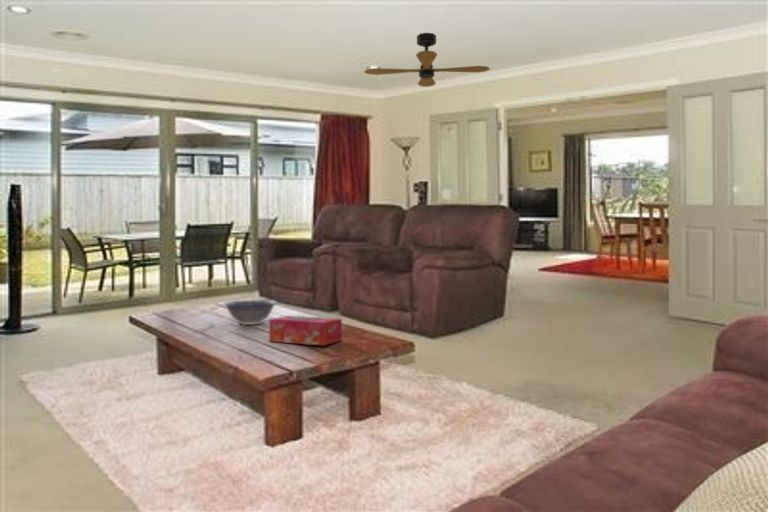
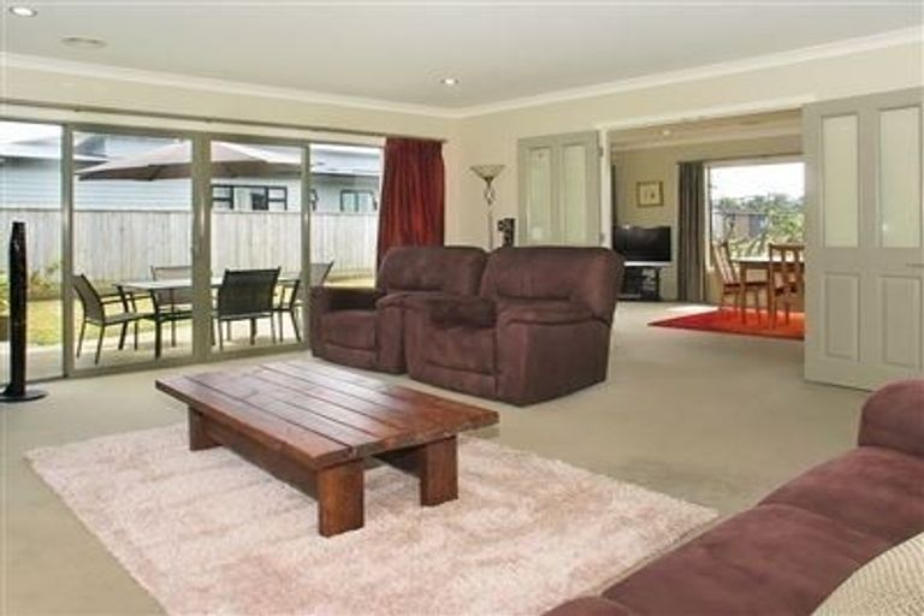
- tissue box [268,315,343,347]
- decorative bowl [221,299,279,326]
- ceiling fan [363,32,491,88]
